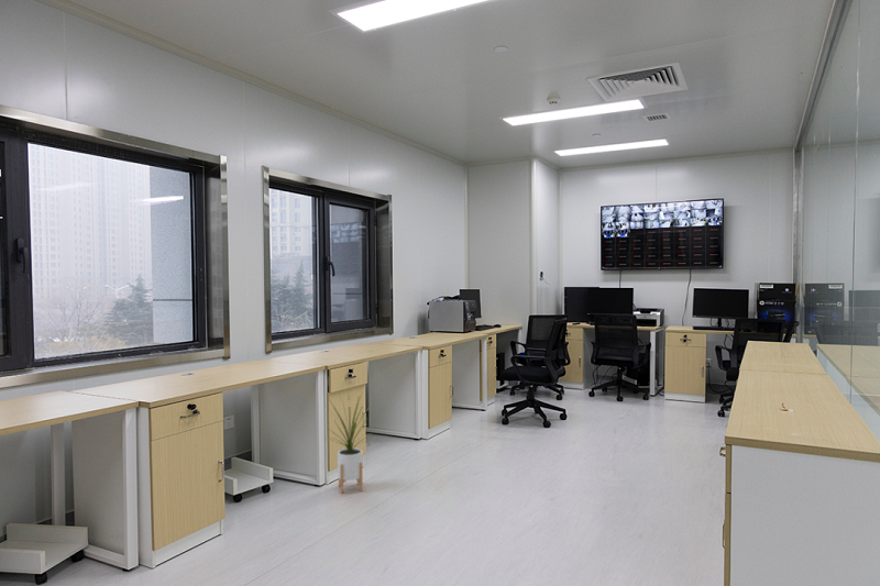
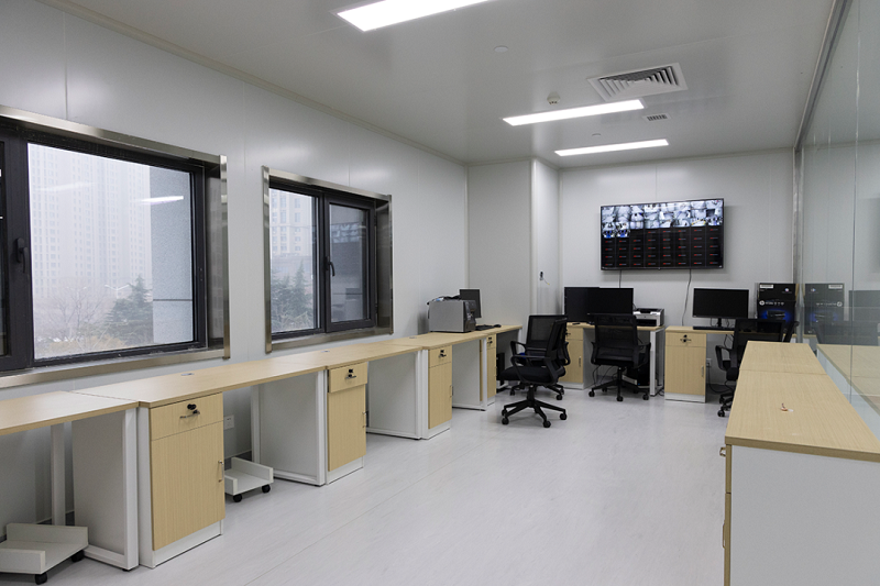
- house plant [324,392,377,495]
